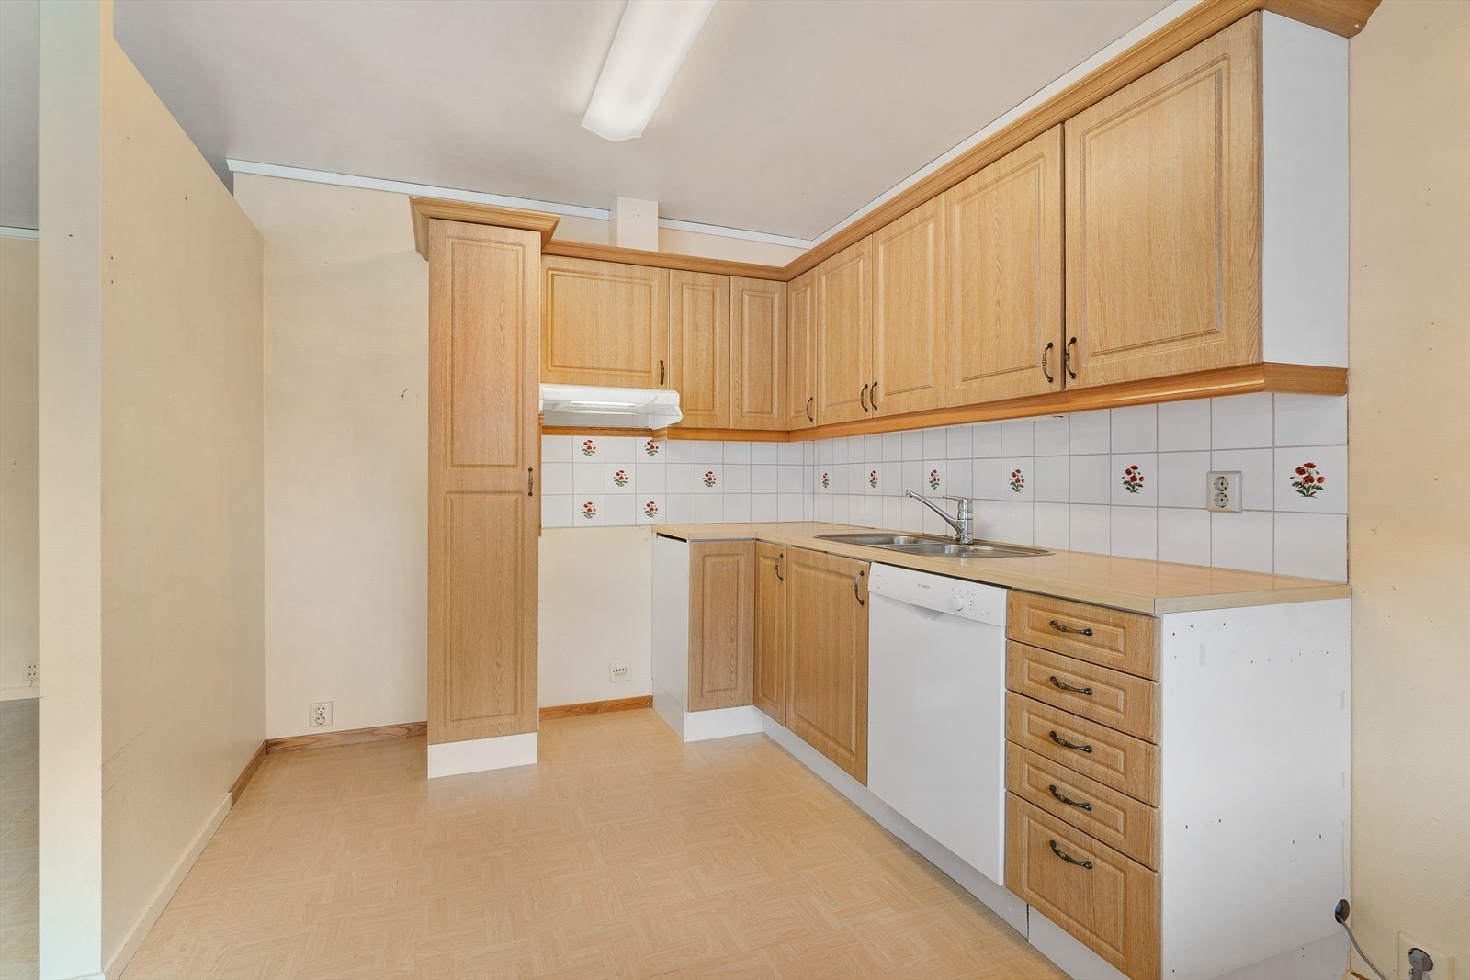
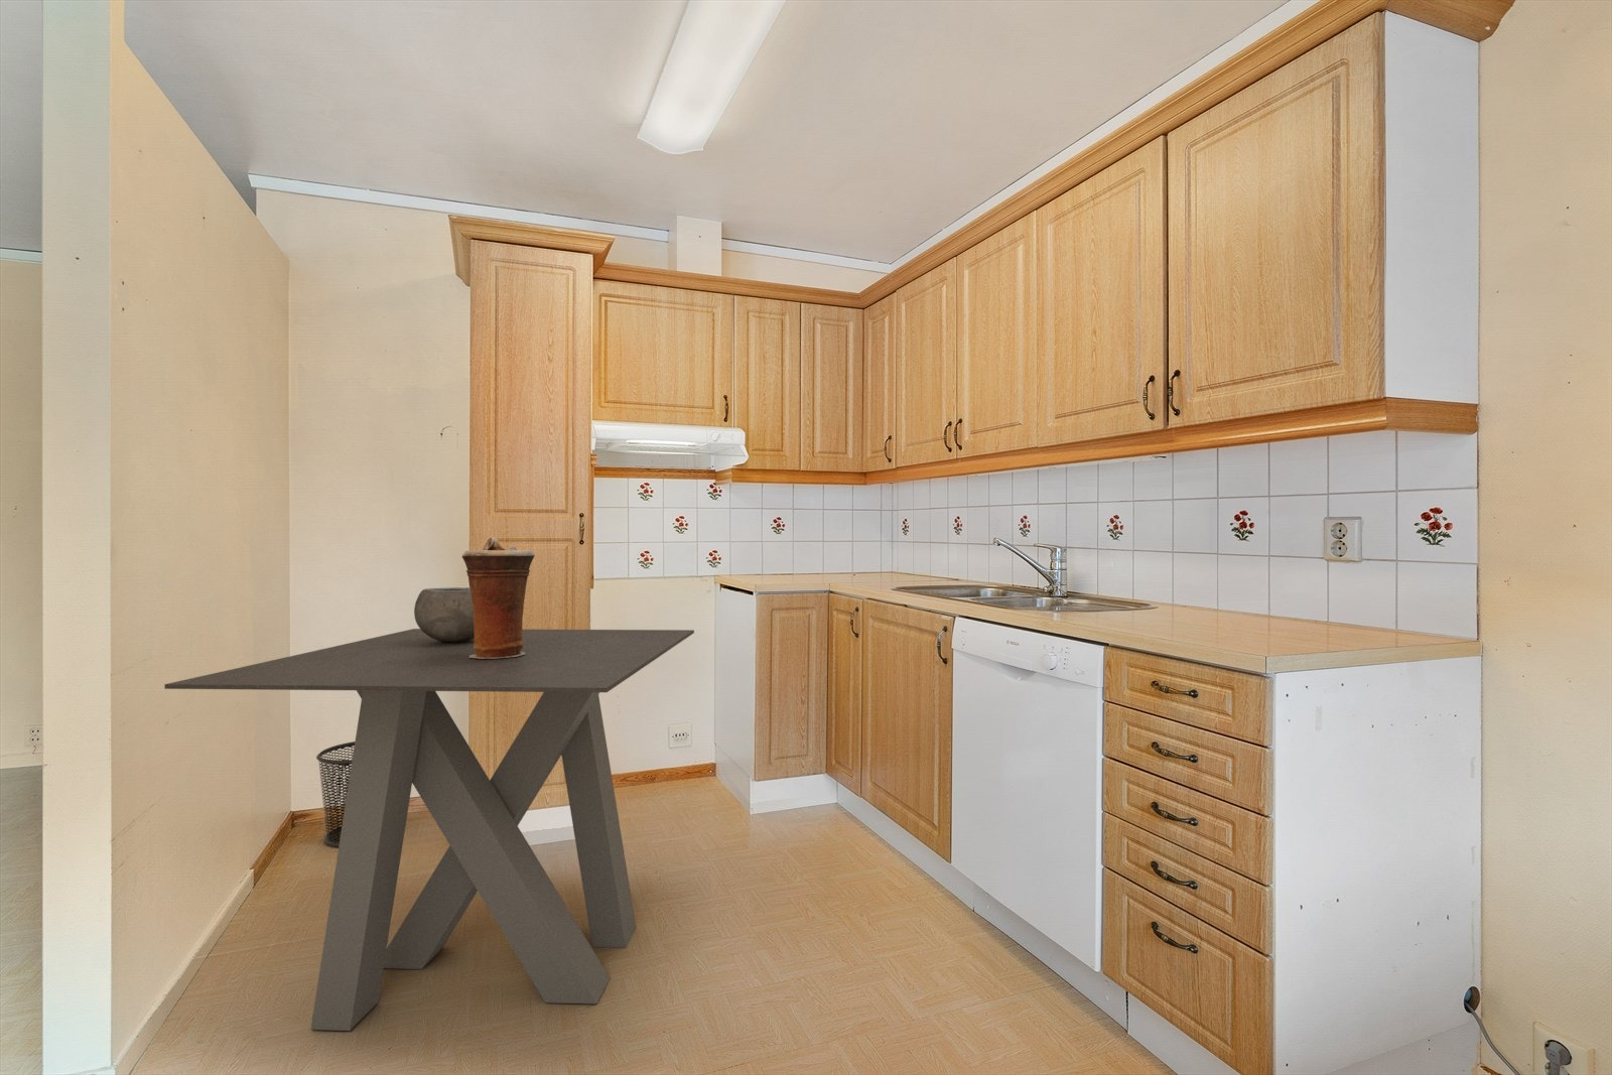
+ dining table [163,627,696,1032]
+ bowl [413,587,475,643]
+ vase [462,536,536,659]
+ waste bin [315,740,356,848]
